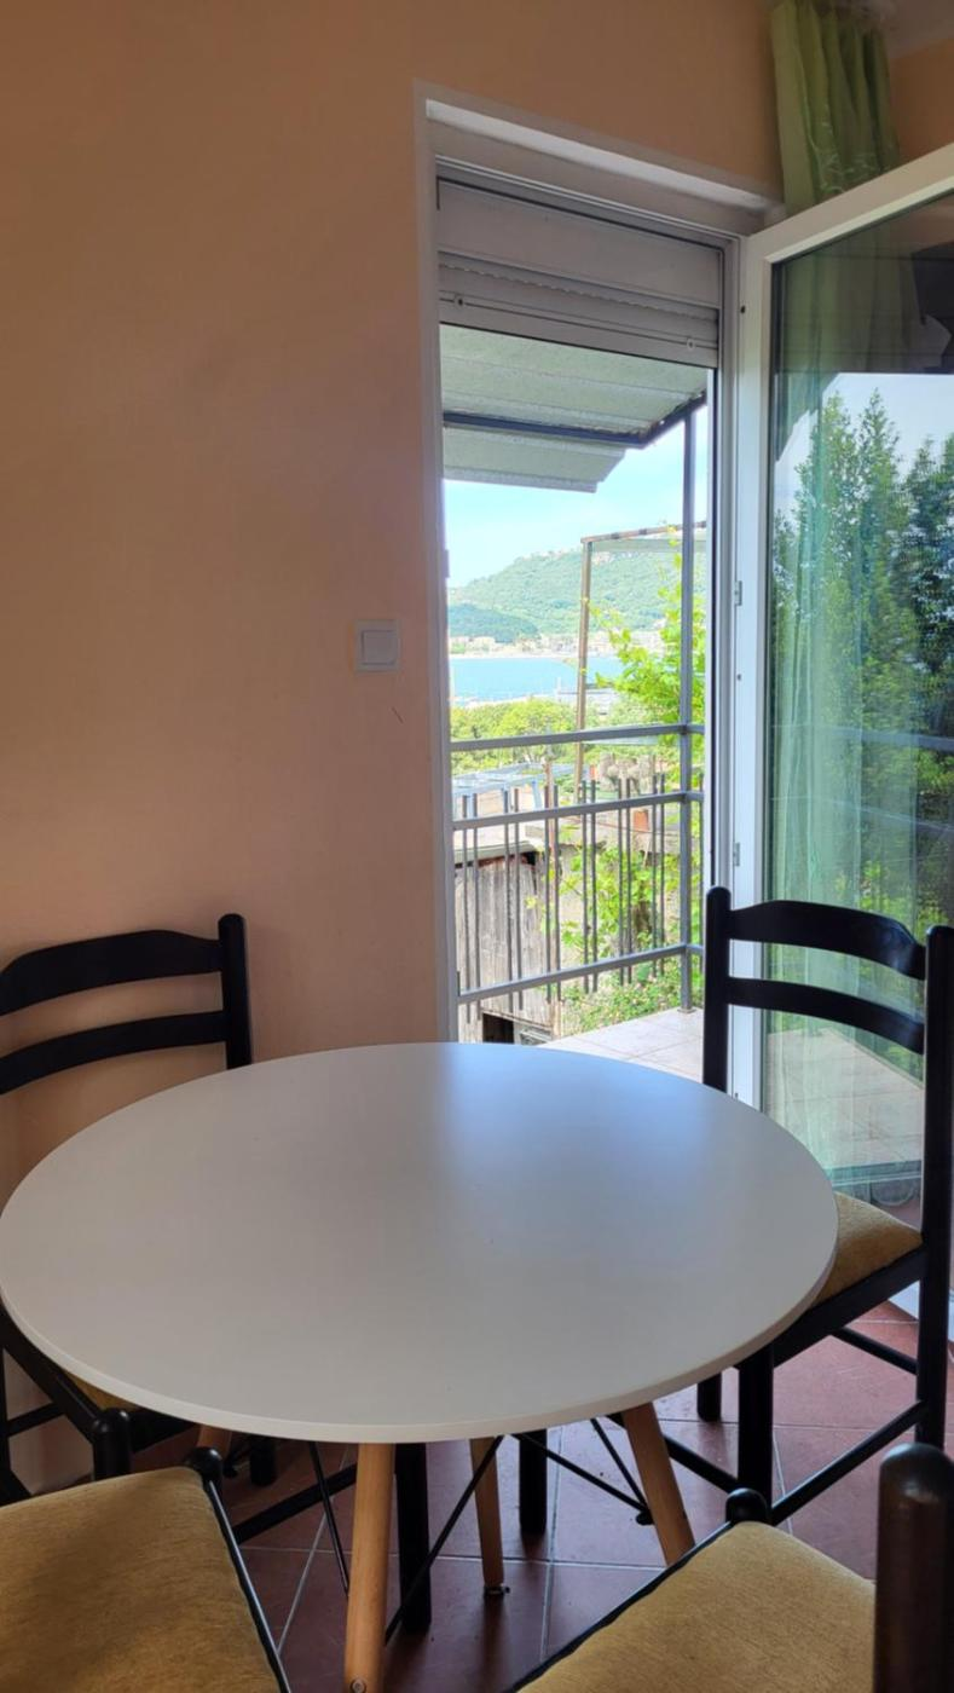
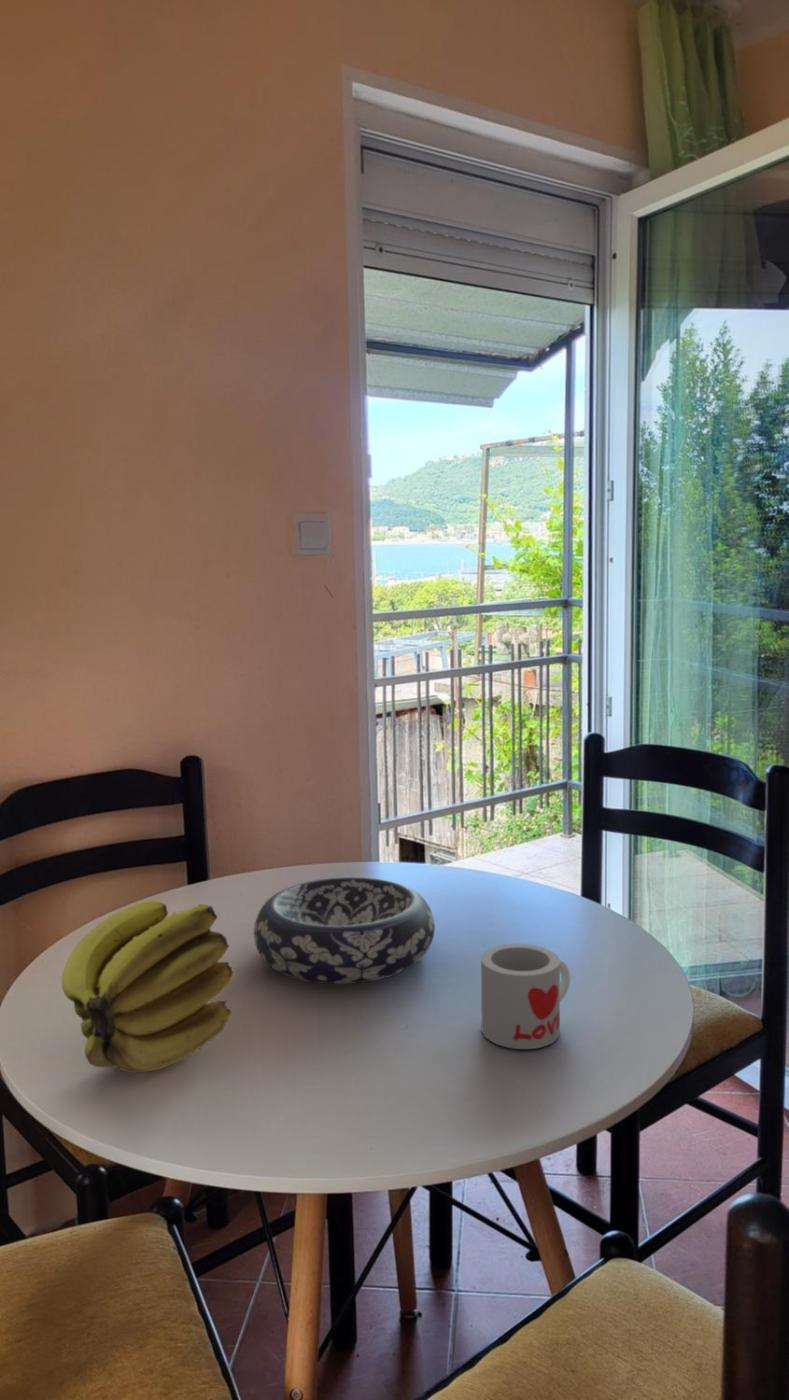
+ mug [480,943,571,1050]
+ banana [61,899,234,1074]
+ decorative bowl [253,876,436,985]
